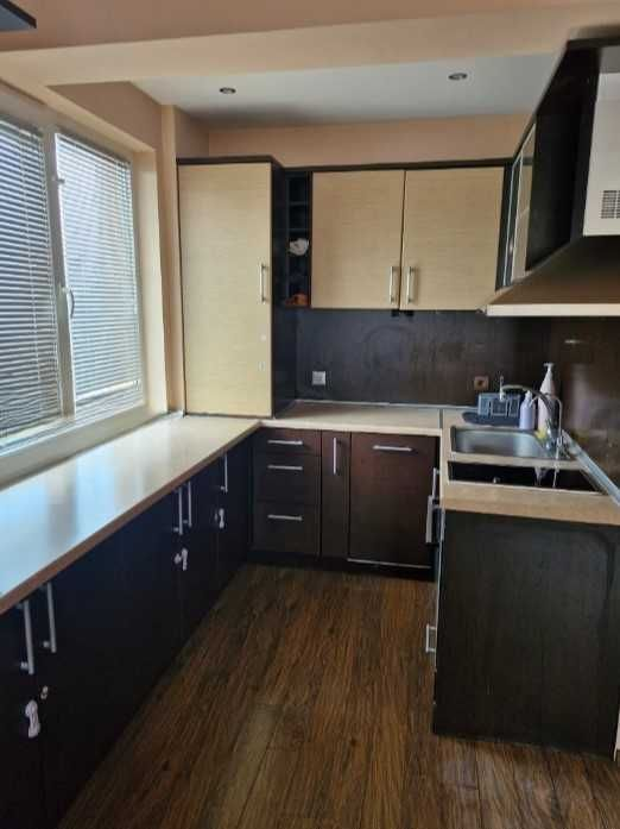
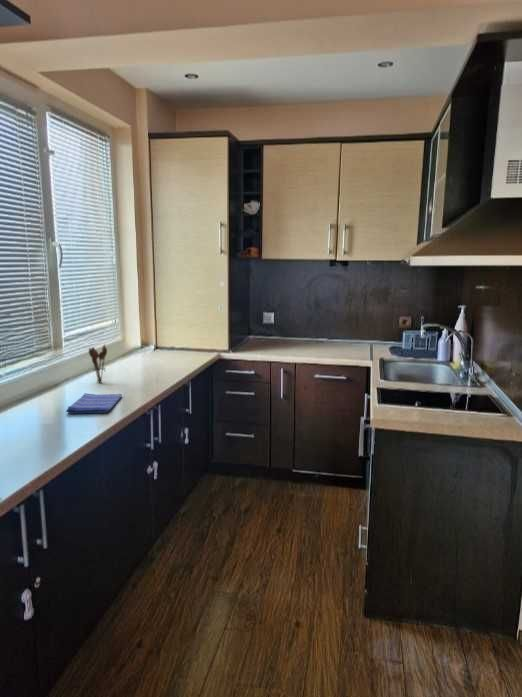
+ utensil holder [88,343,108,384]
+ dish towel [65,392,123,415]
